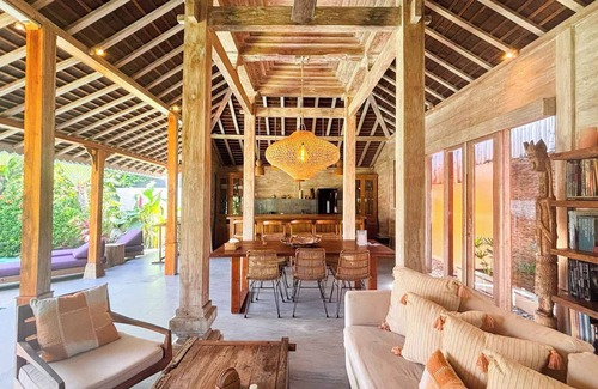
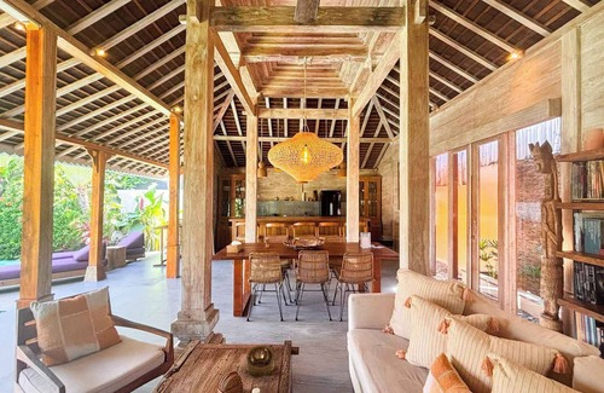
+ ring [245,345,275,377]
